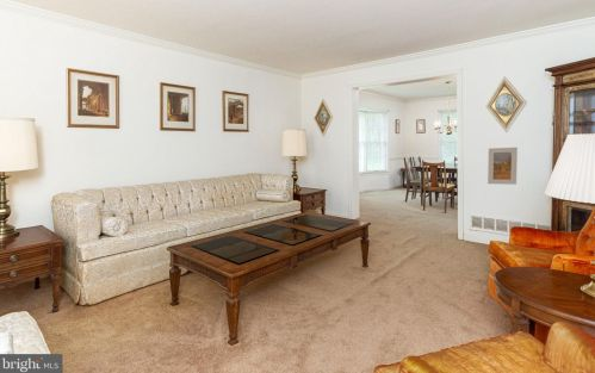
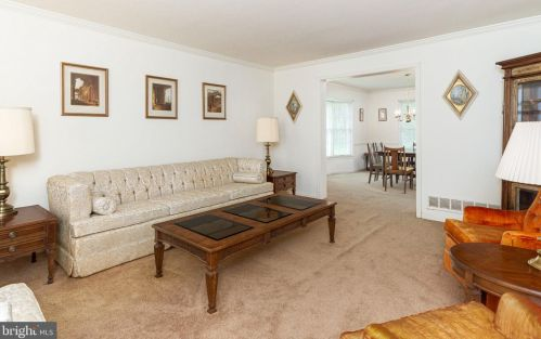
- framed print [486,147,519,186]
